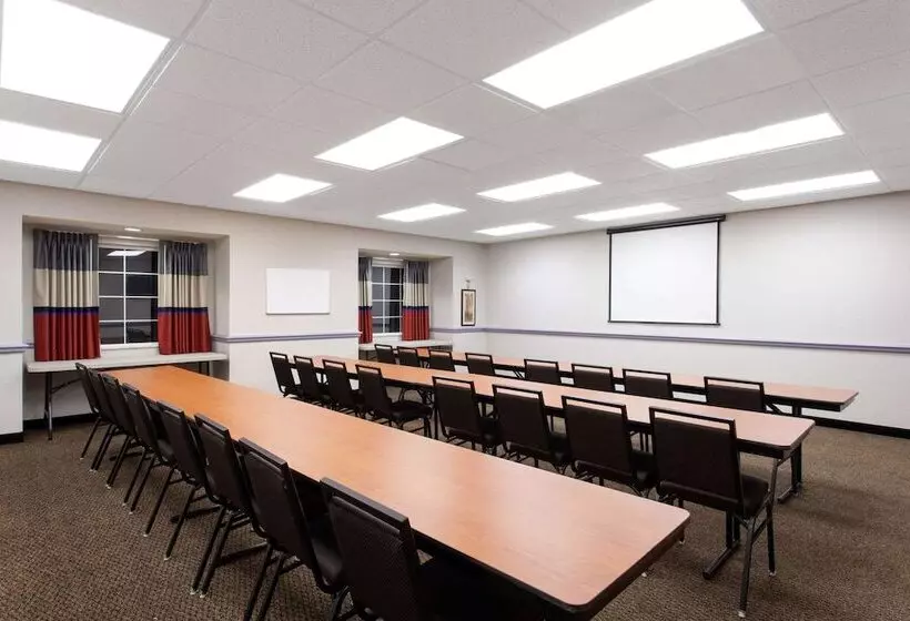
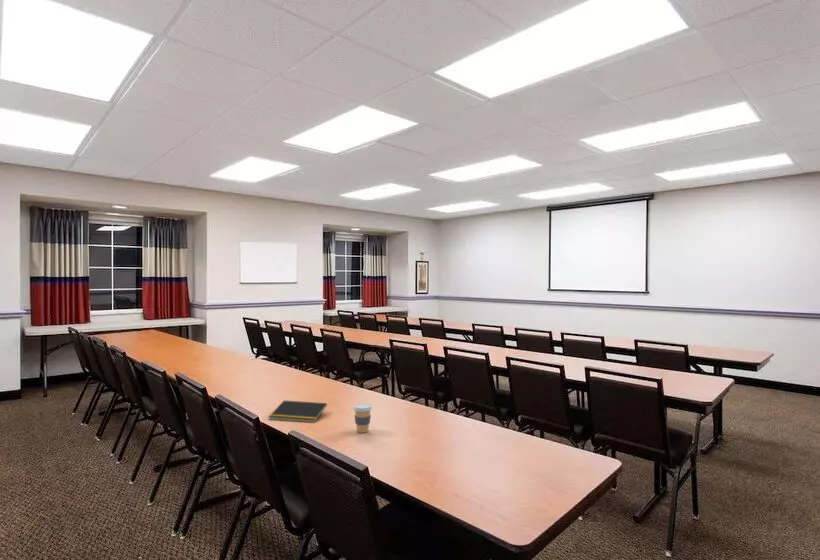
+ notepad [268,399,328,423]
+ coffee cup [352,403,373,434]
